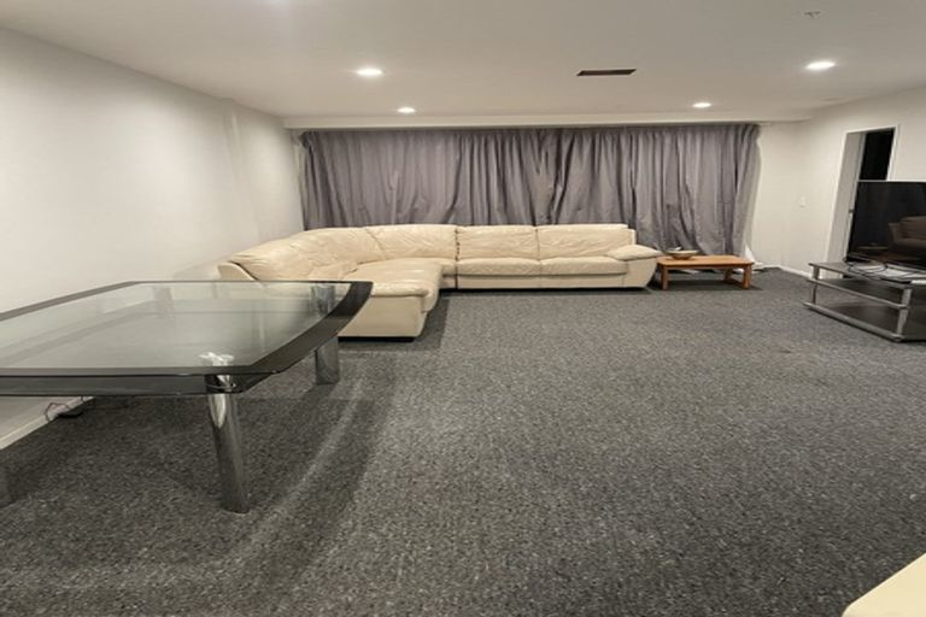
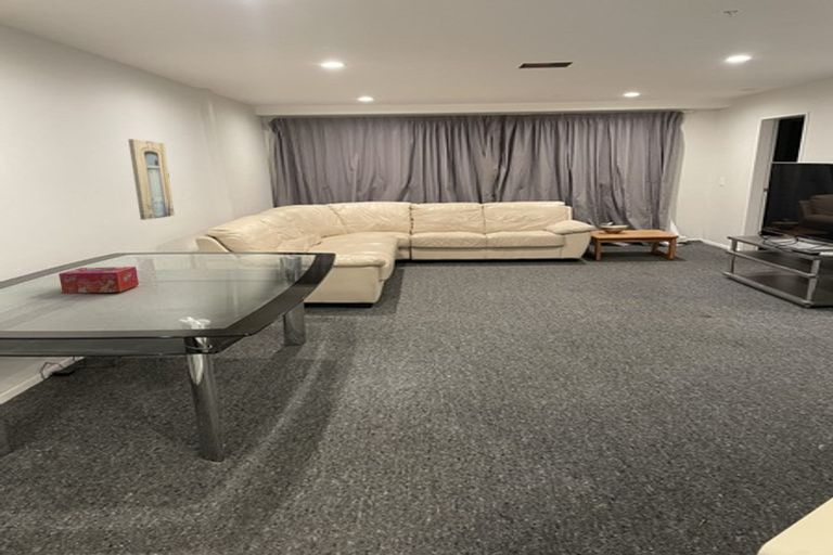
+ tissue box [57,266,140,294]
+ wall art [127,138,176,221]
